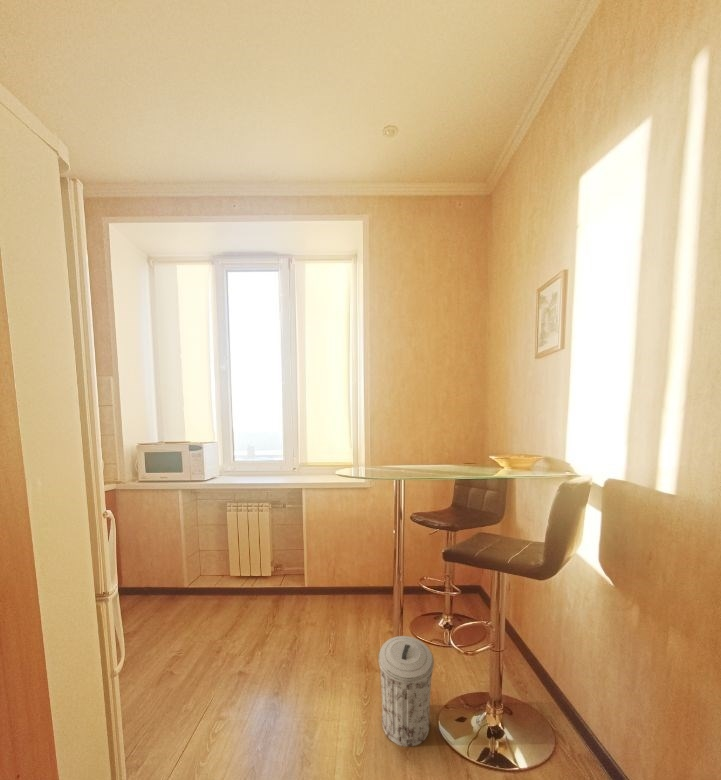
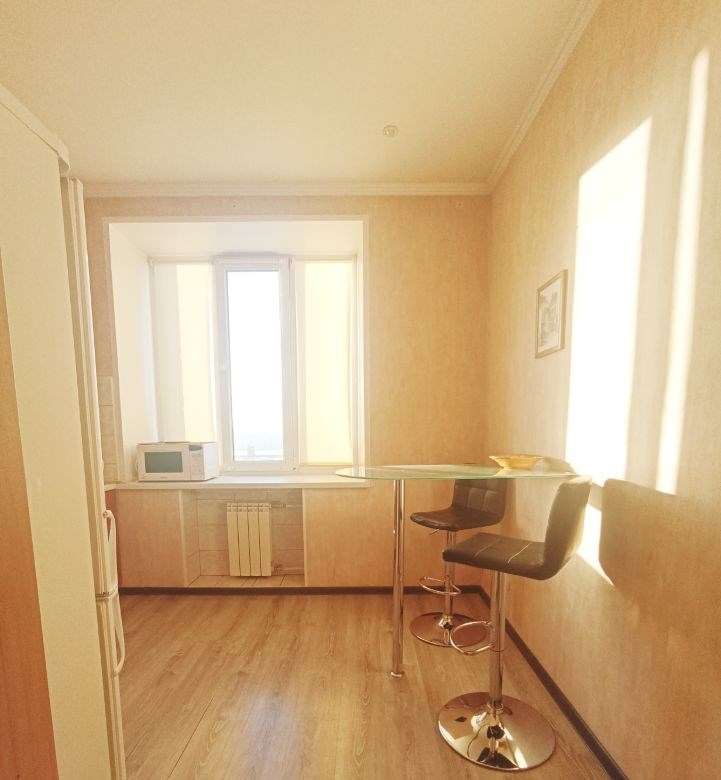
- trash can [378,635,435,748]
